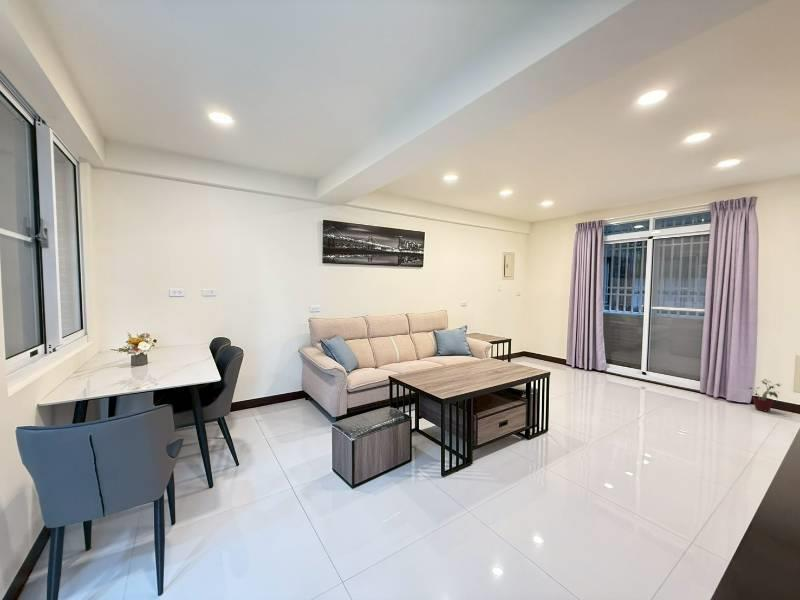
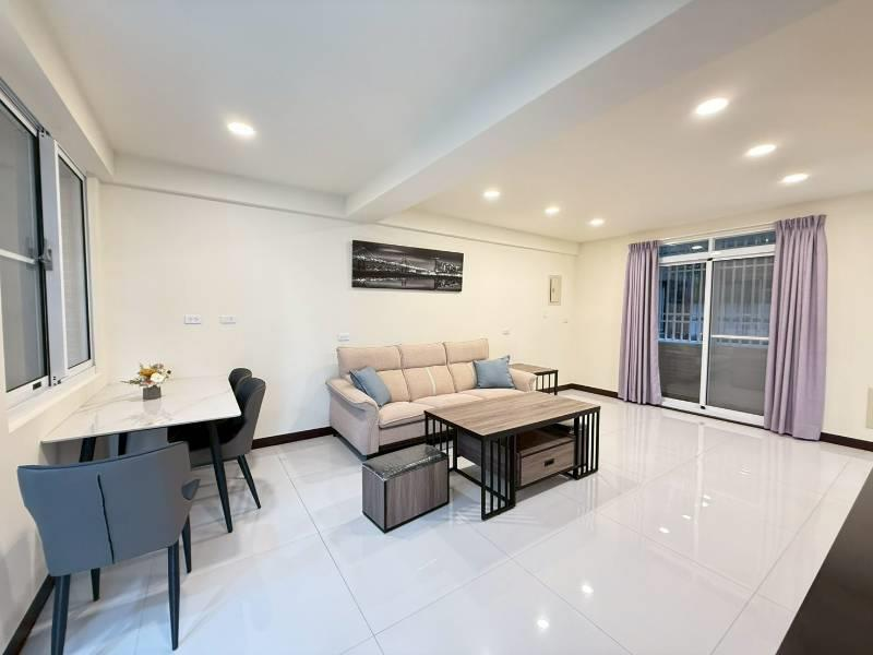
- potted plant [749,378,781,413]
